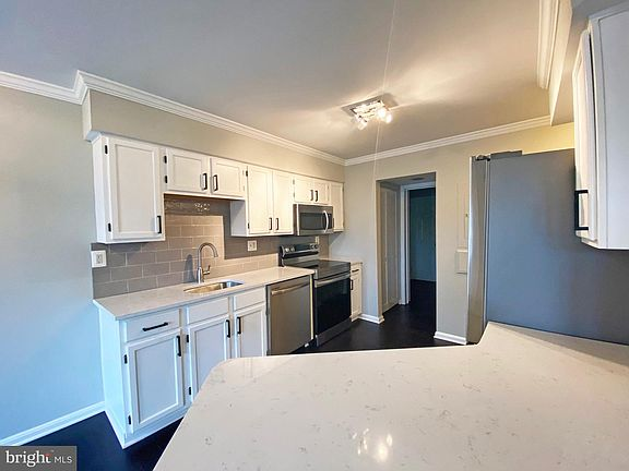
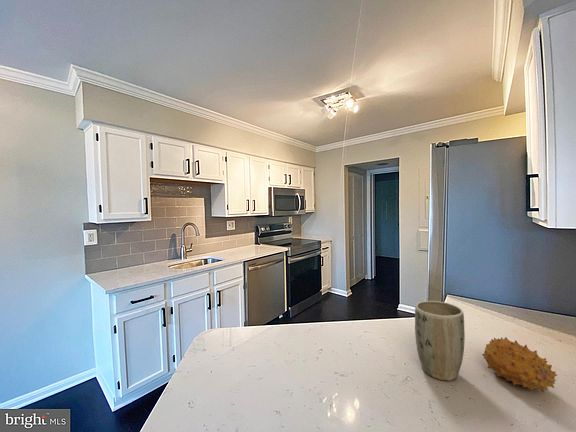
+ fruit [481,336,559,393]
+ plant pot [414,300,466,382]
